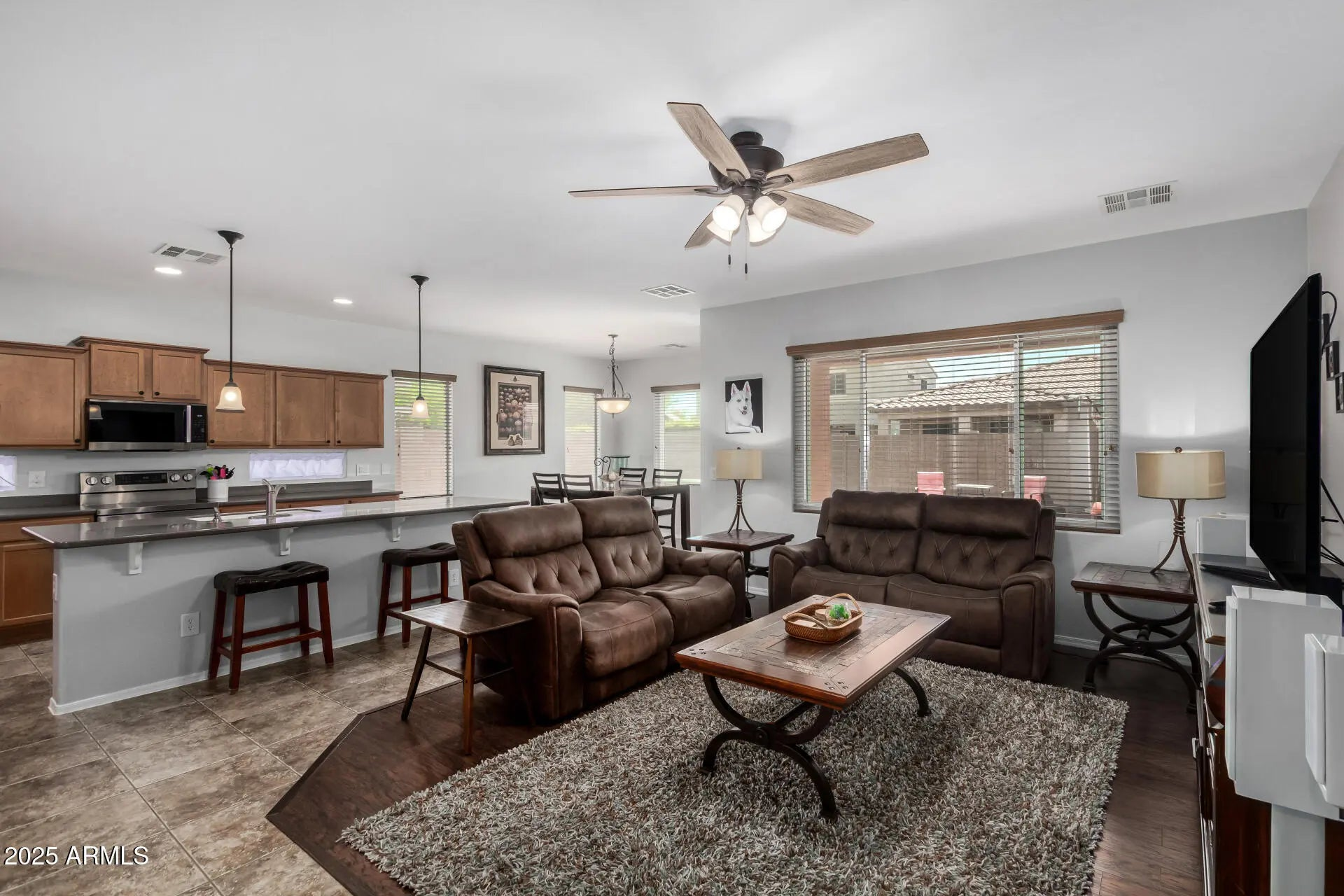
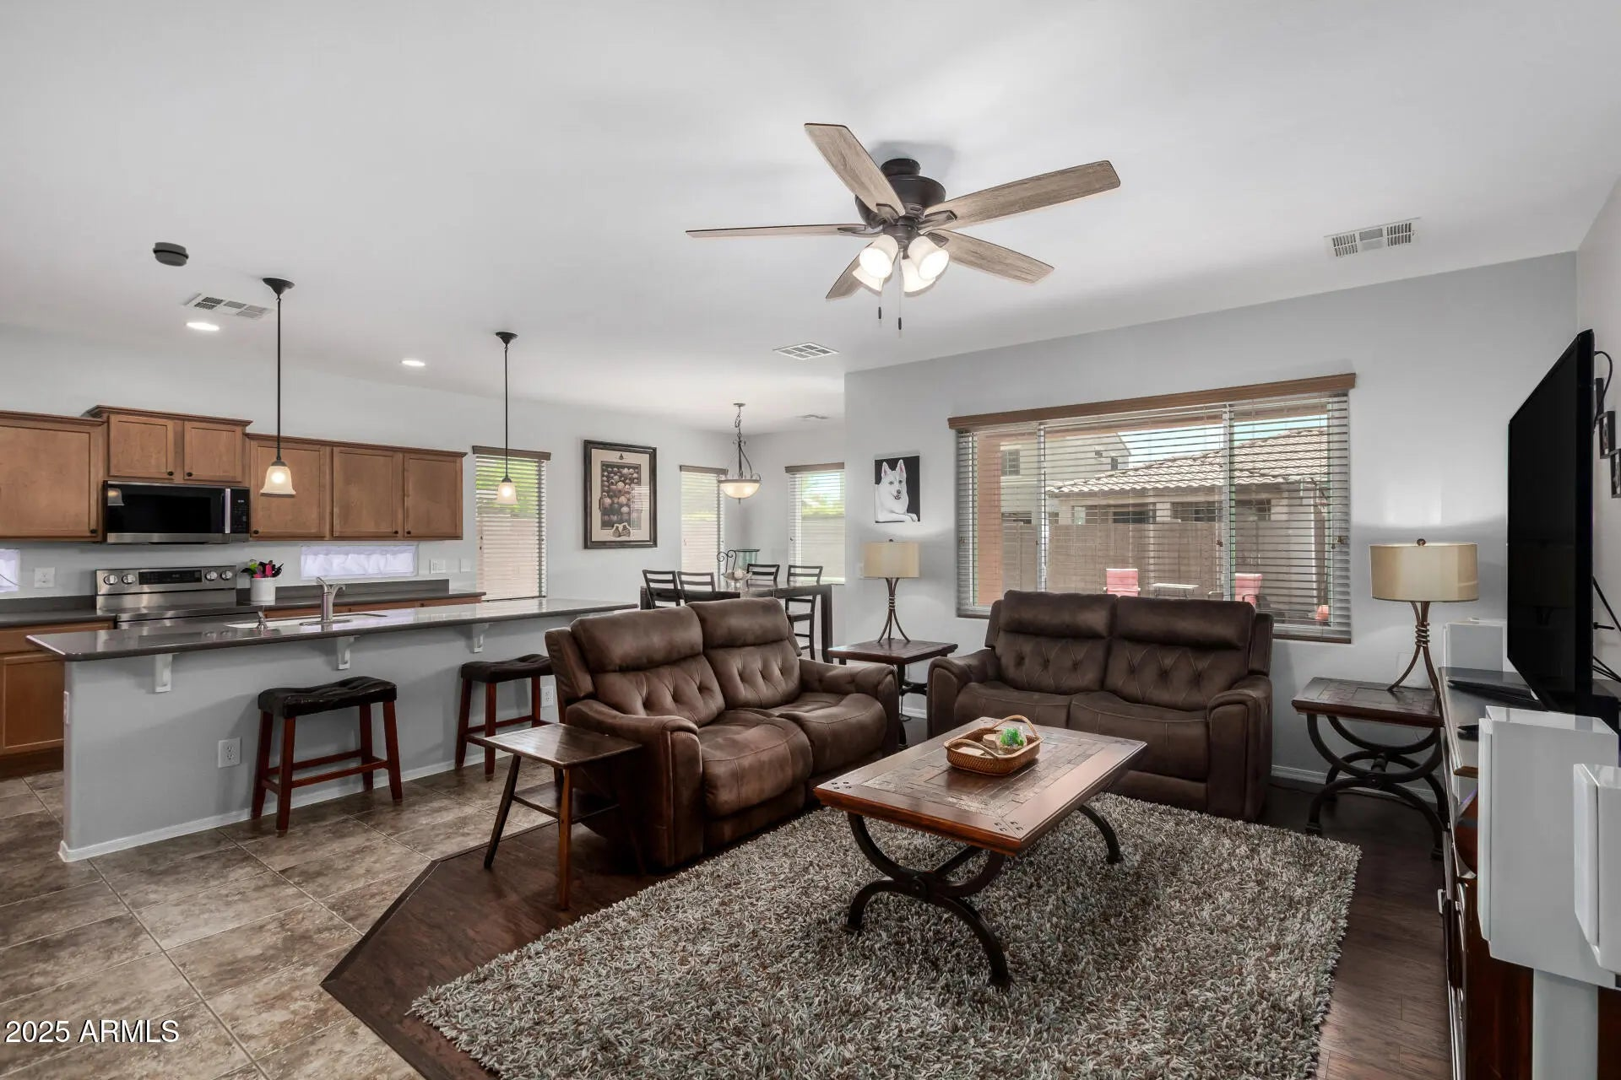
+ smoke detector [152,241,191,268]
